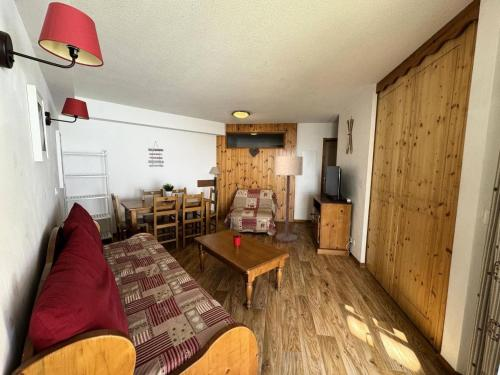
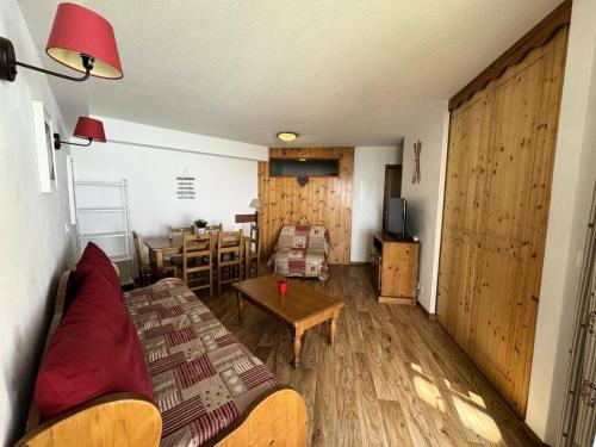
- floor lamp [274,155,304,243]
